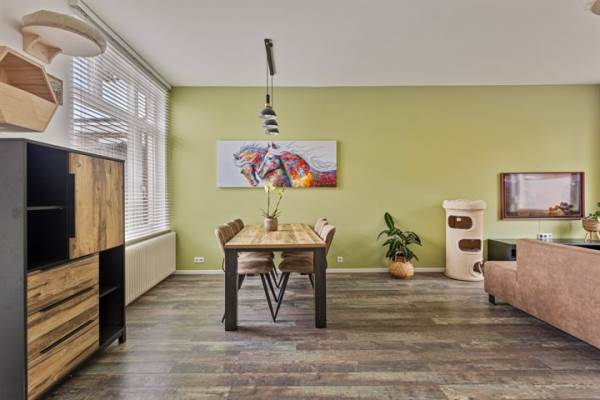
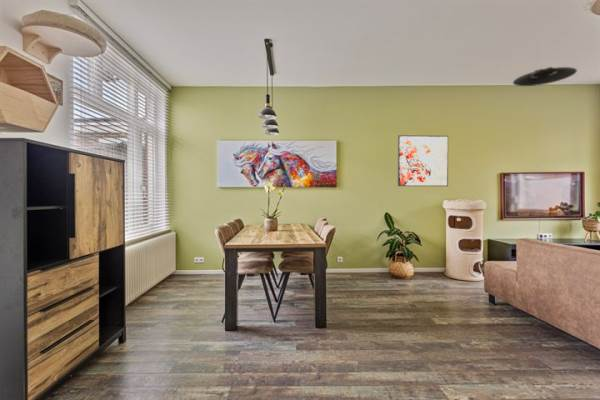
+ ceiling light [512,66,578,87]
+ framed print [397,134,449,187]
